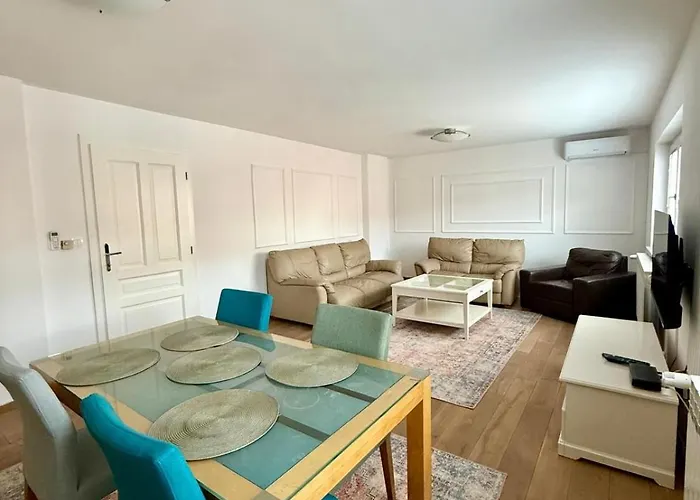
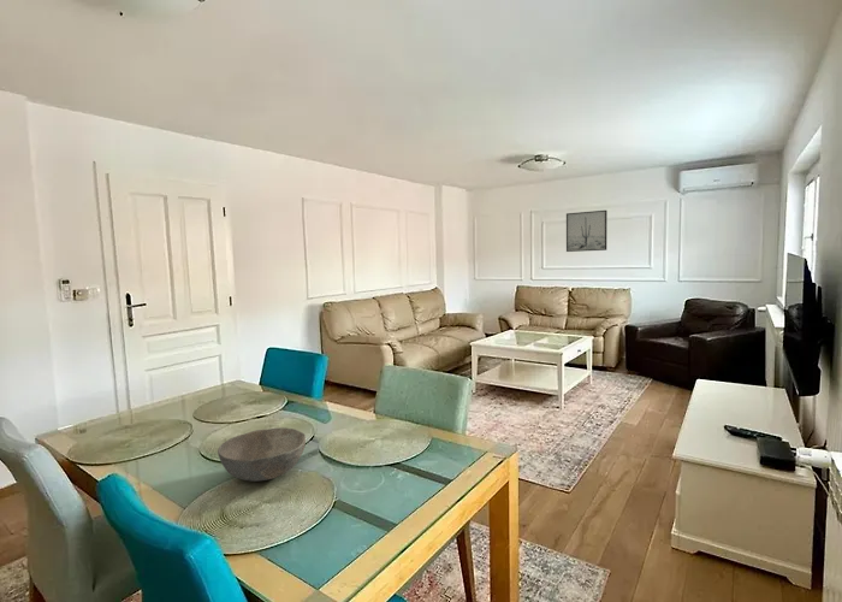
+ wall art [565,209,609,253]
+ bowl [217,426,307,483]
